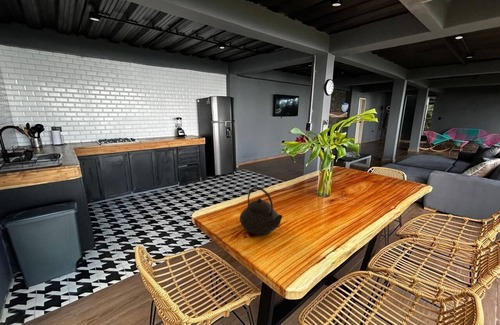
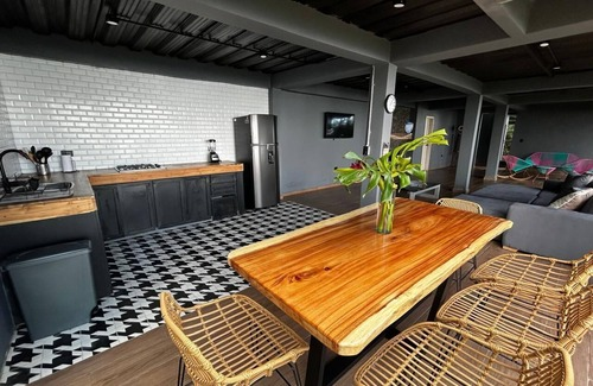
- teapot [239,186,284,236]
